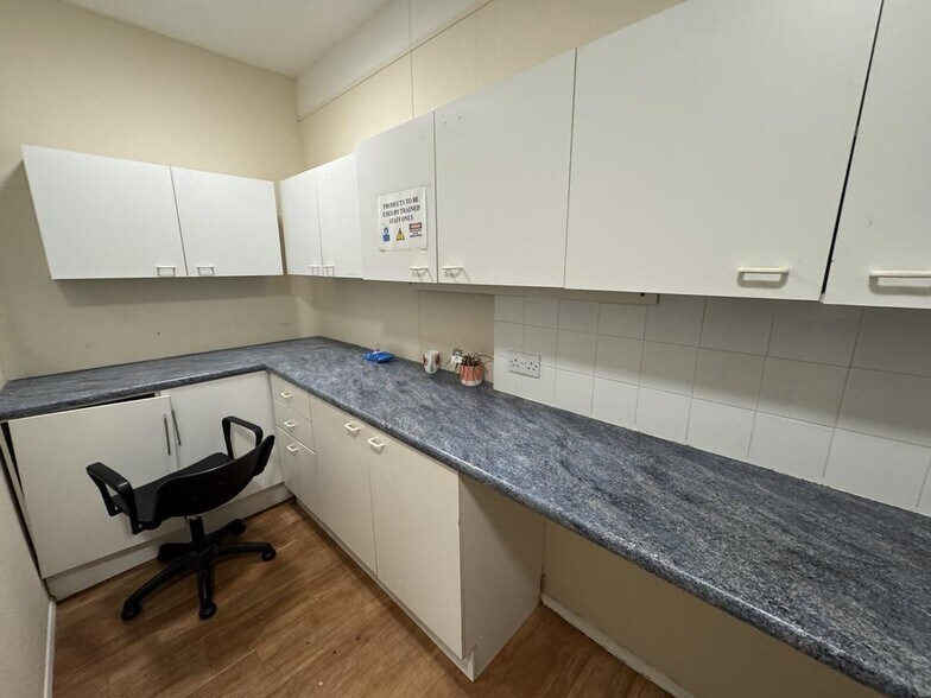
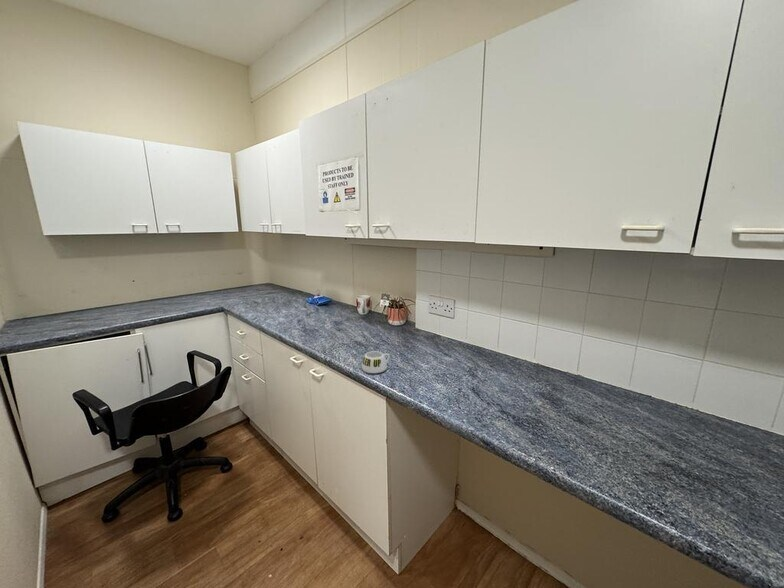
+ mug [361,350,391,374]
